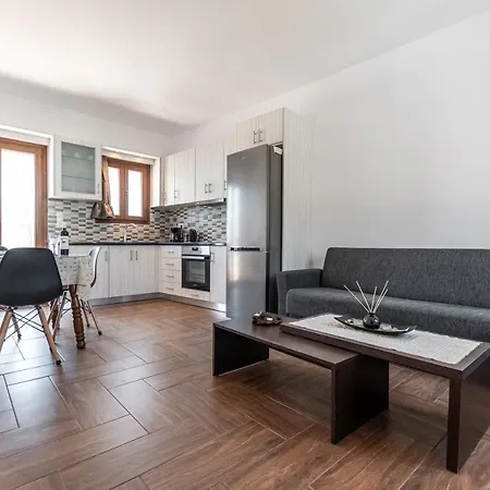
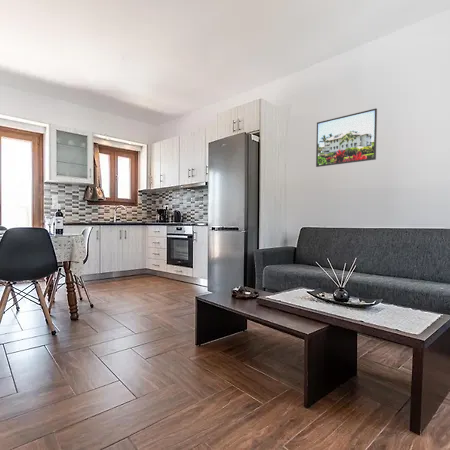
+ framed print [315,107,378,168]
